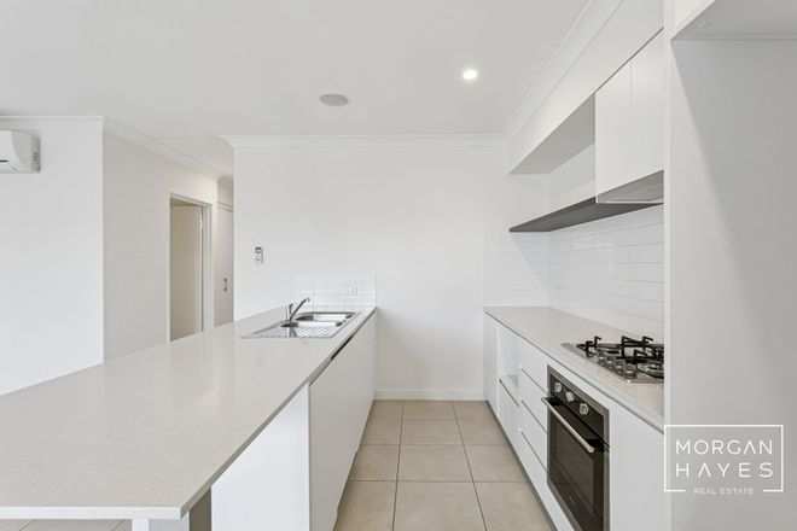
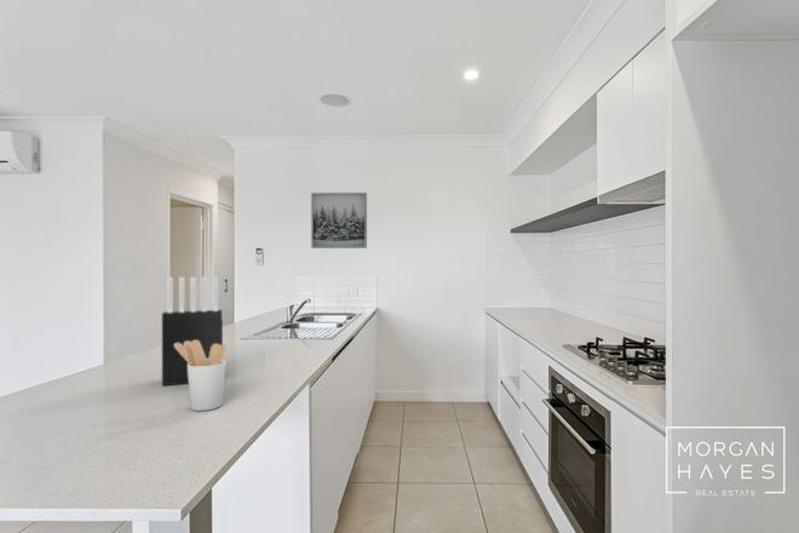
+ wall art [310,191,368,250]
+ utensil holder [174,340,226,412]
+ knife block [161,275,224,386]
